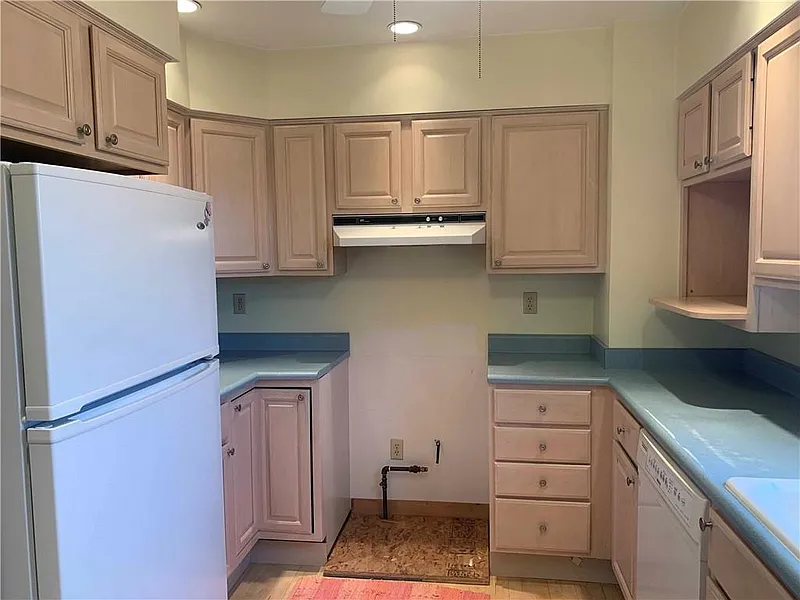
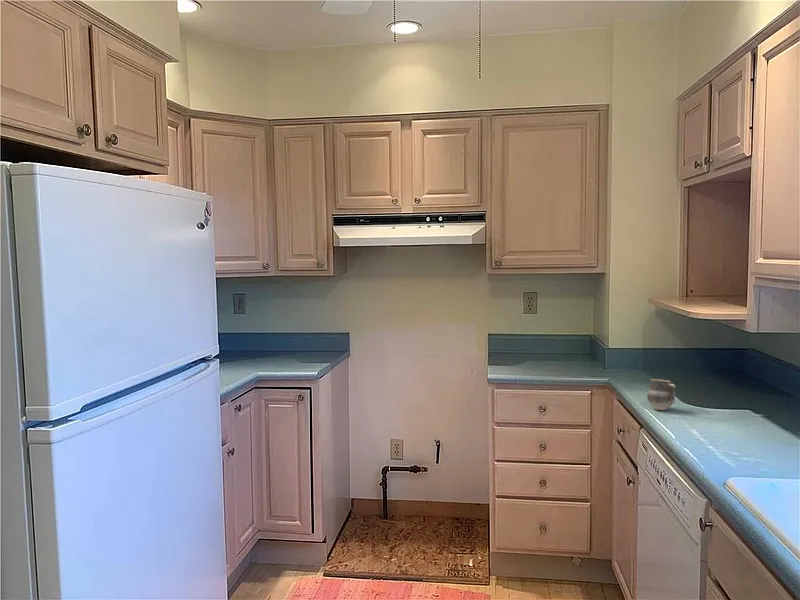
+ cup [646,378,678,411]
